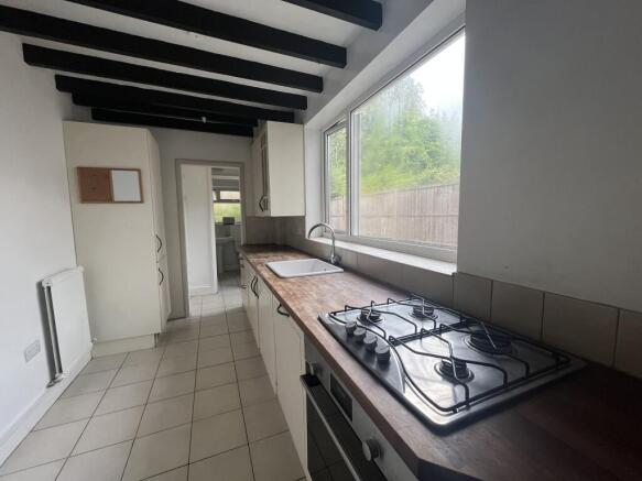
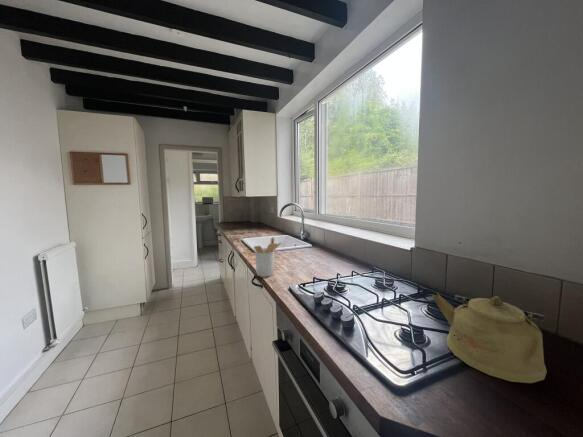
+ utensil holder [253,236,283,278]
+ kettle [431,294,548,384]
